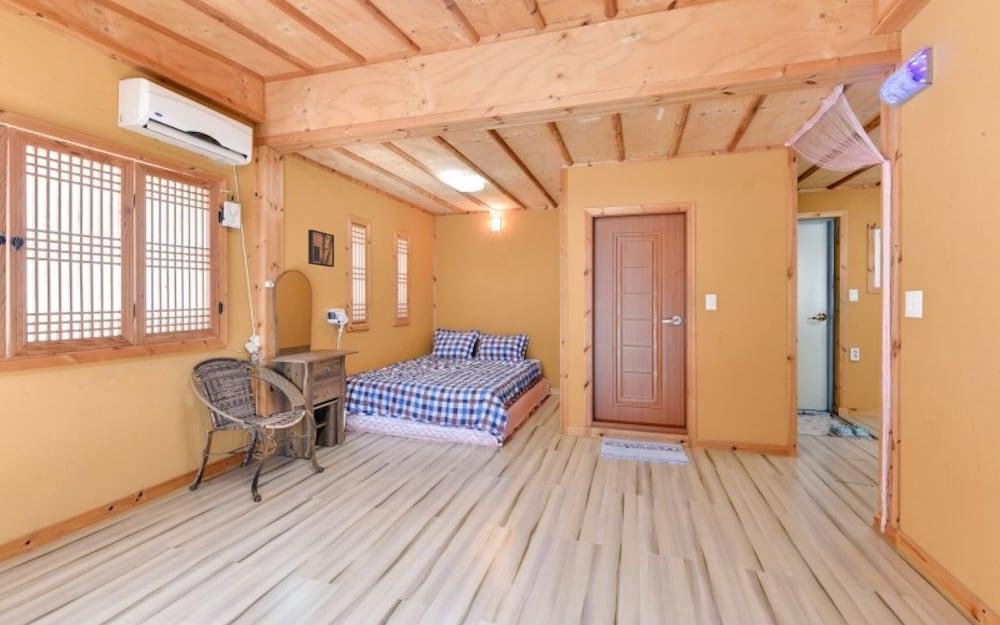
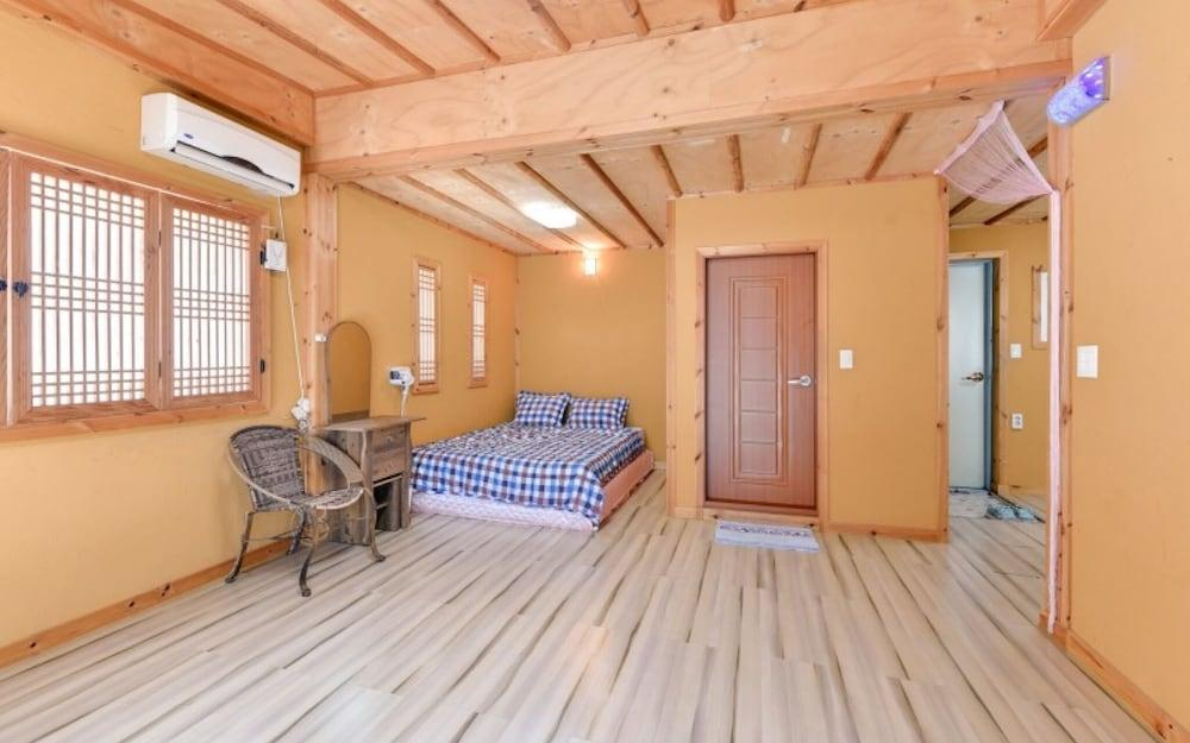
- wall art [307,229,335,268]
